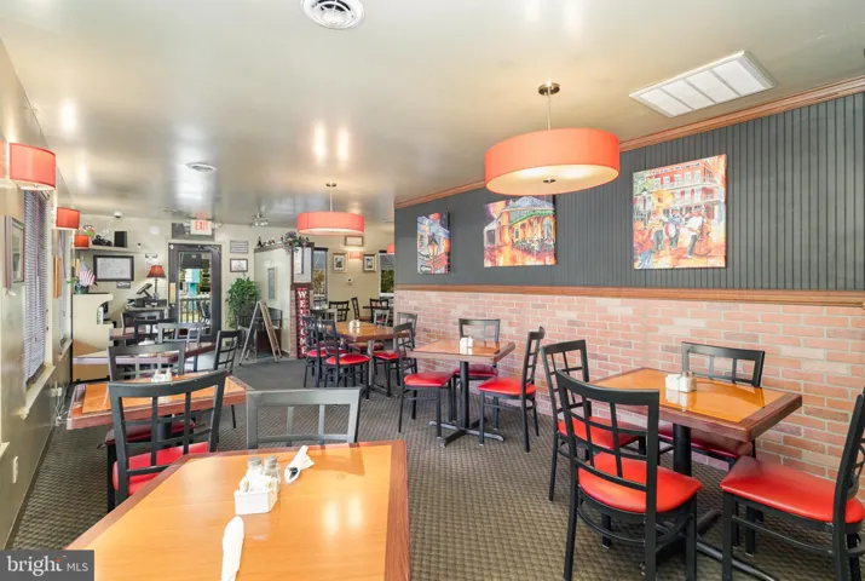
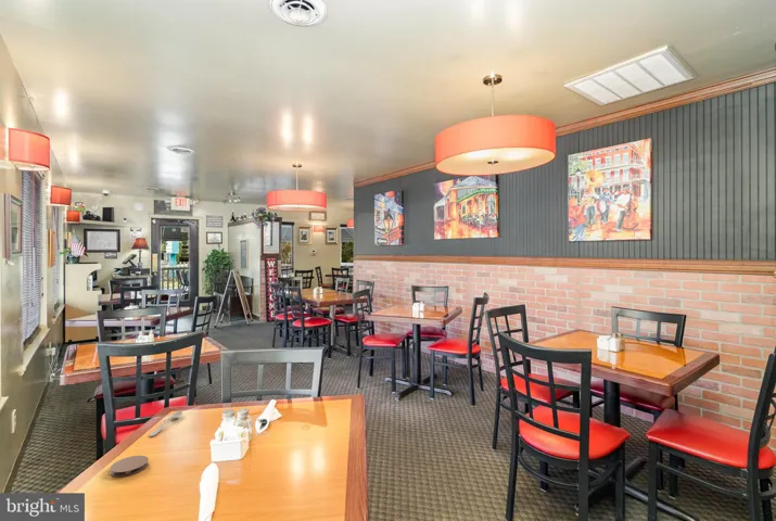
+ coaster [109,455,150,478]
+ spoon [149,409,183,437]
